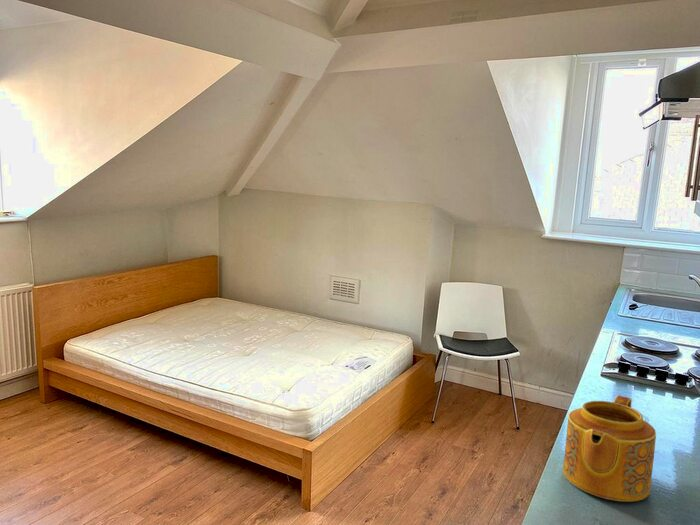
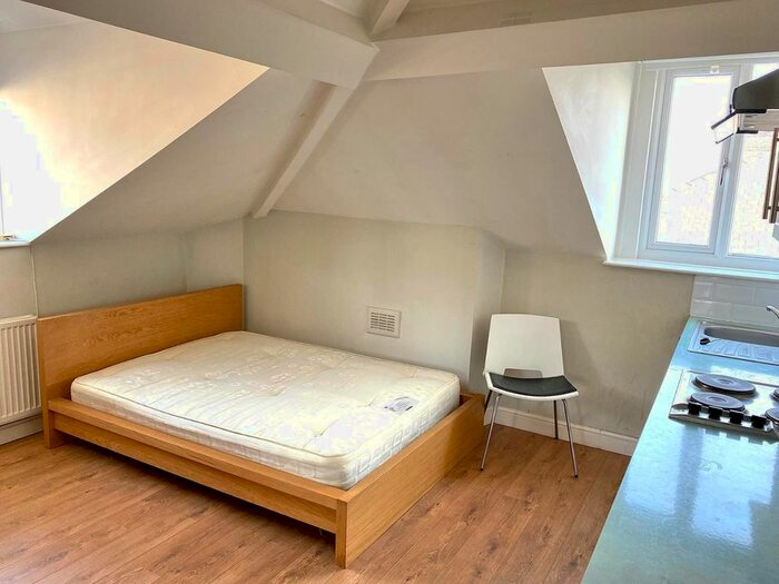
- teapot [562,394,657,502]
